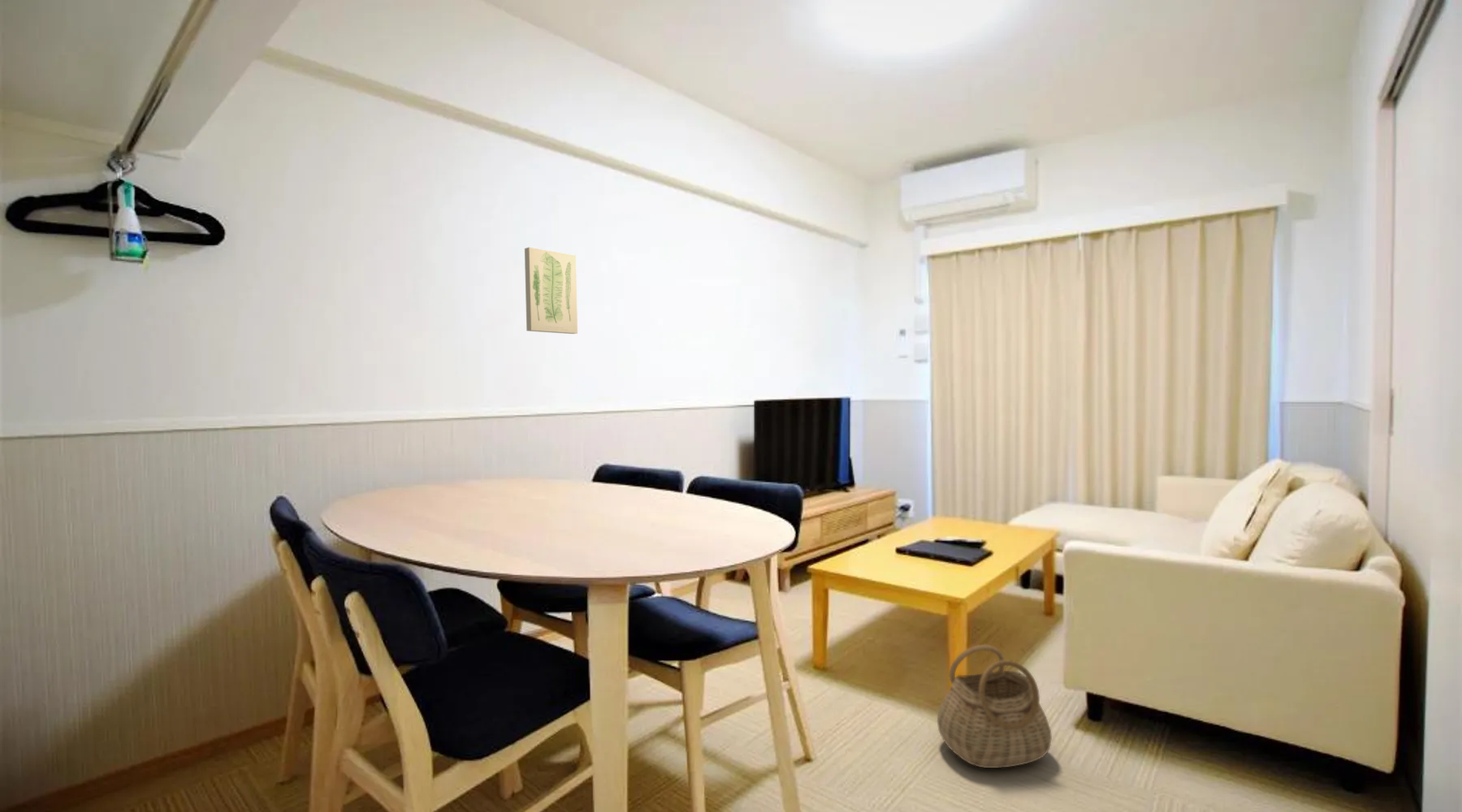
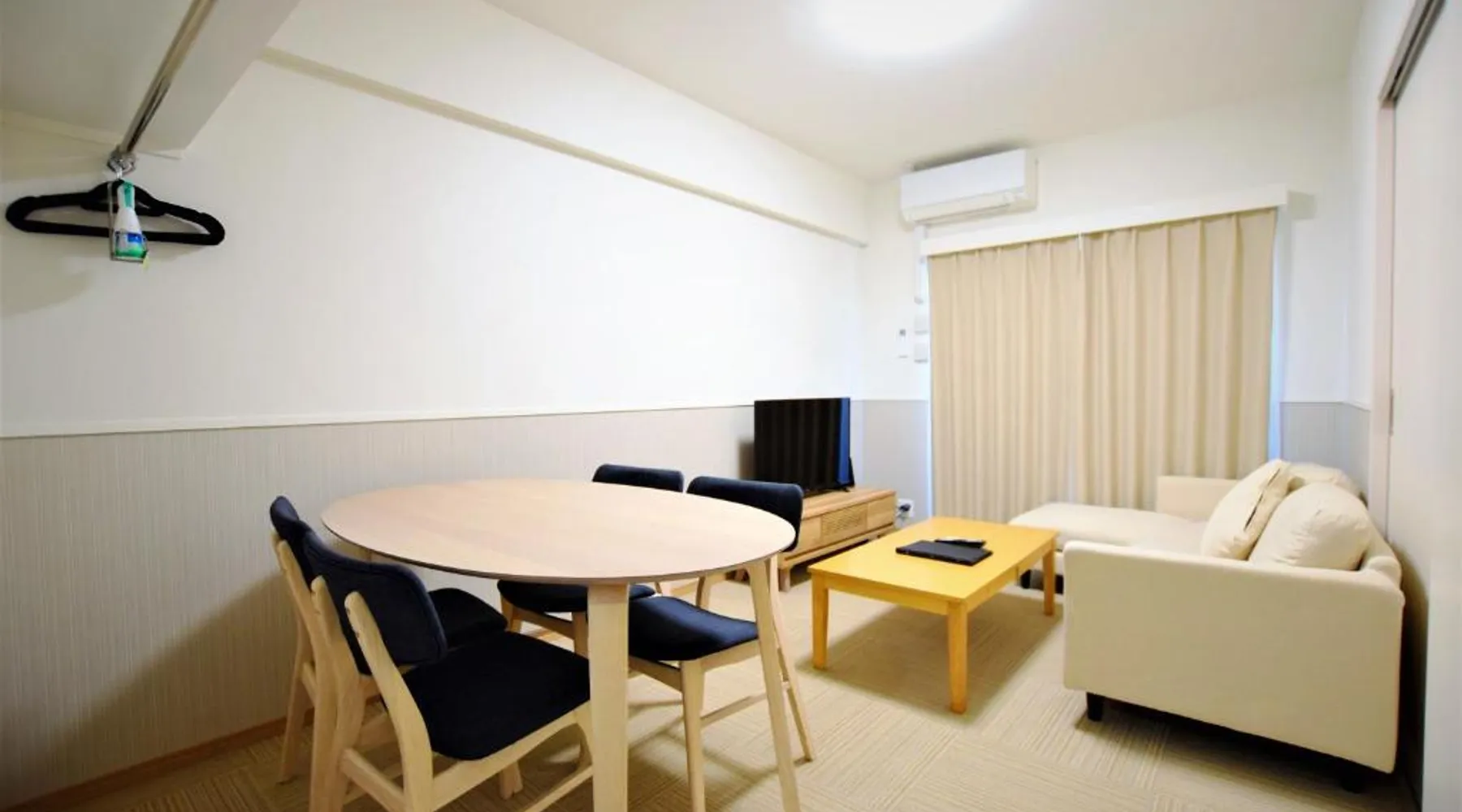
- wall art [524,246,578,335]
- basket [936,644,1053,769]
